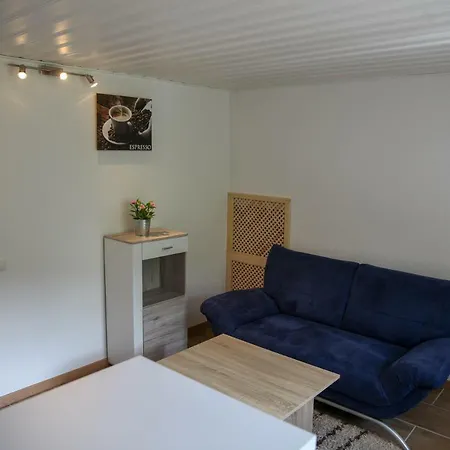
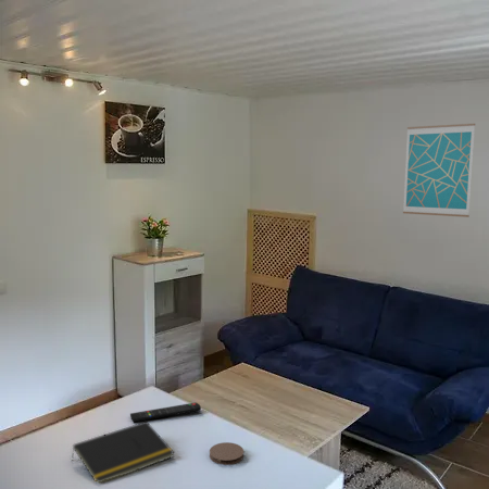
+ coaster [209,441,244,466]
+ wall art [402,123,476,218]
+ notepad [71,421,175,484]
+ remote control [129,401,202,423]
